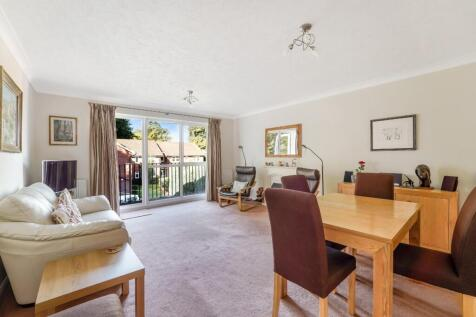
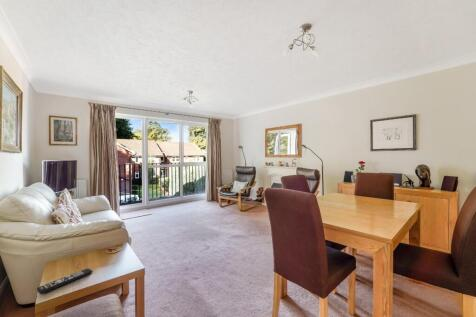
+ remote control [36,267,93,295]
